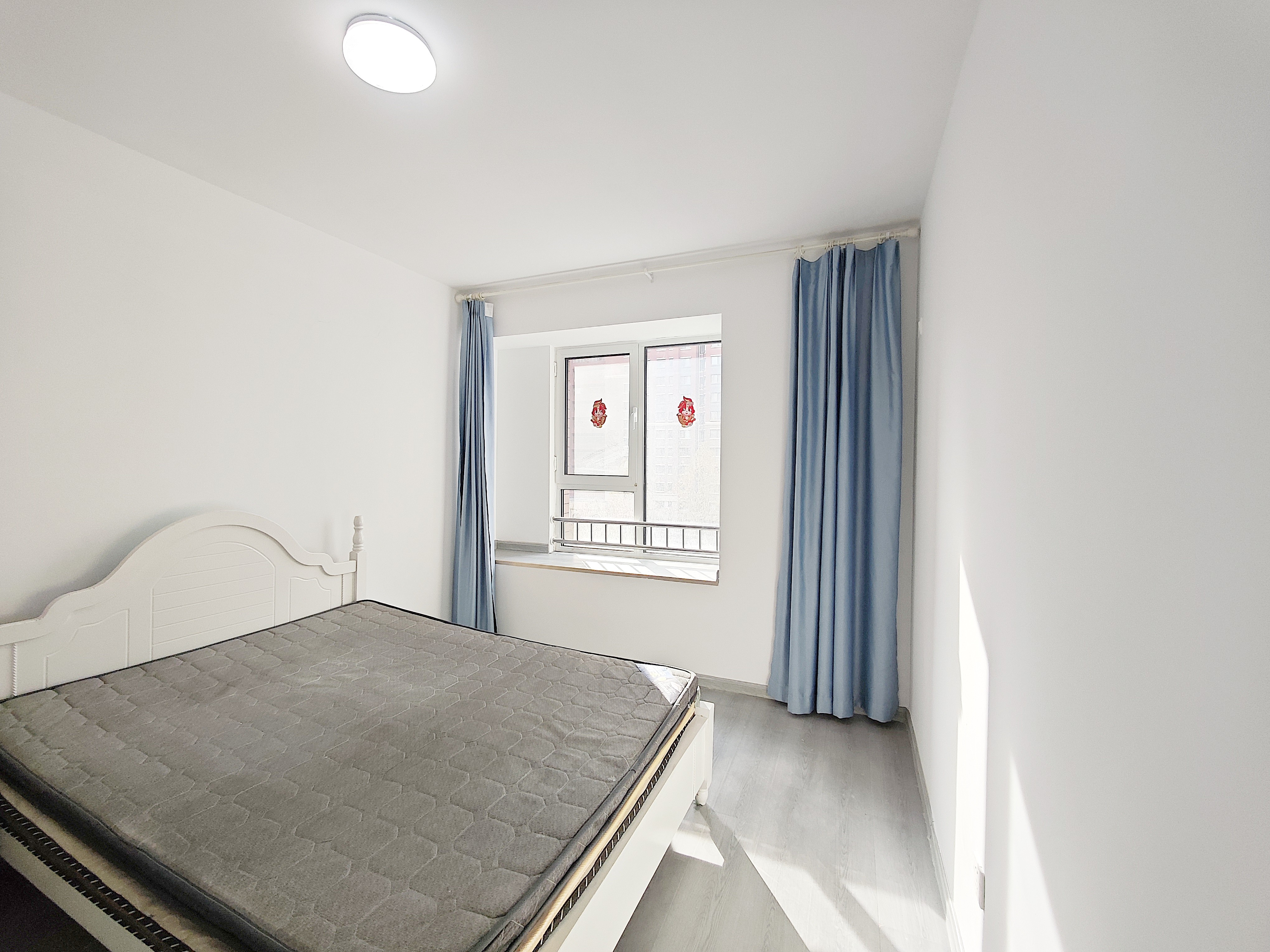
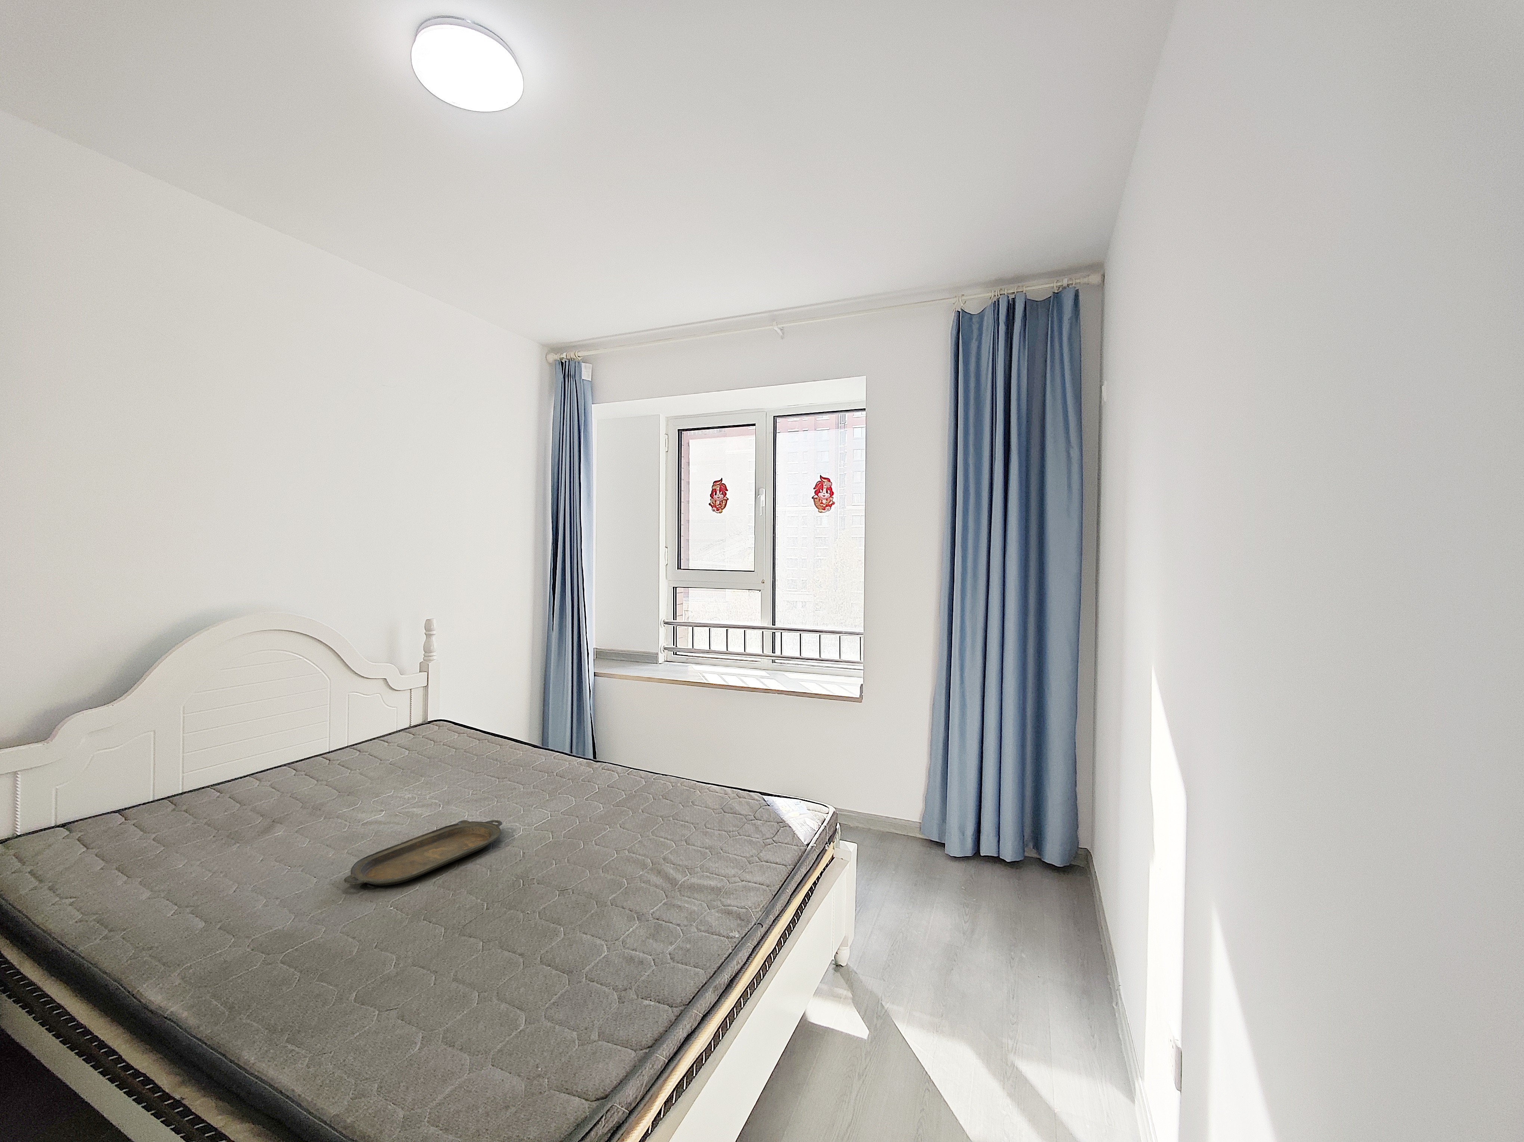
+ serving tray [343,821,503,886]
